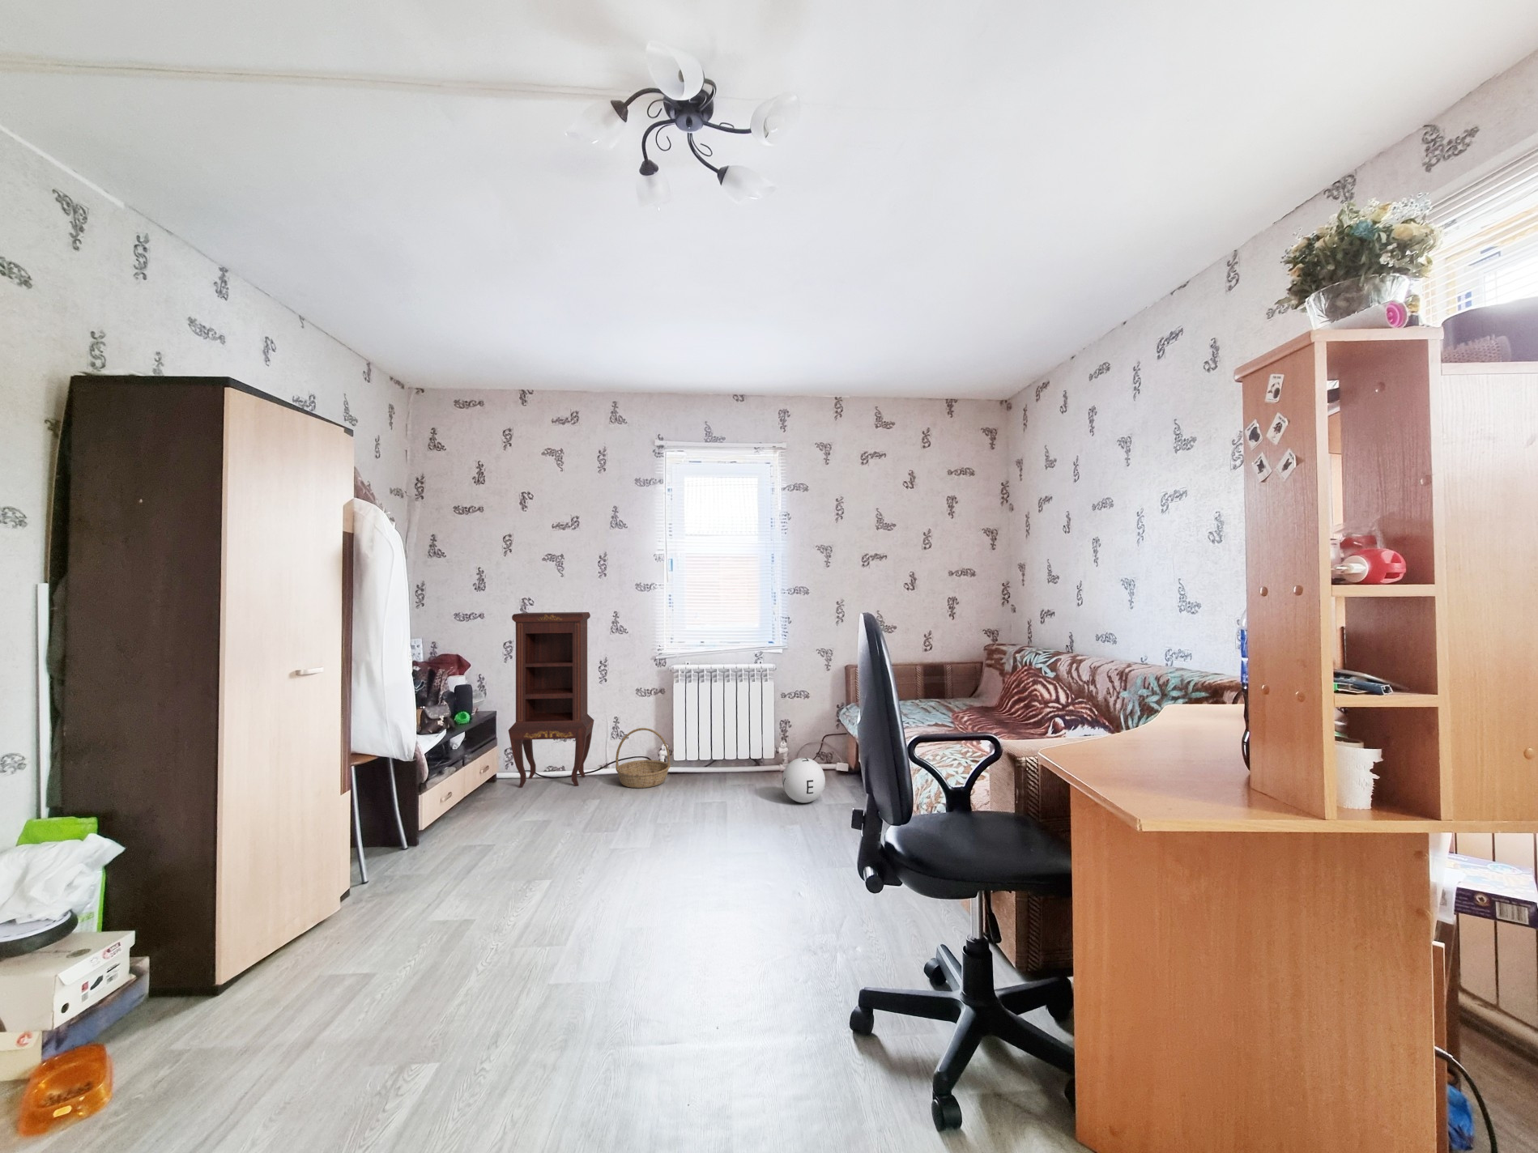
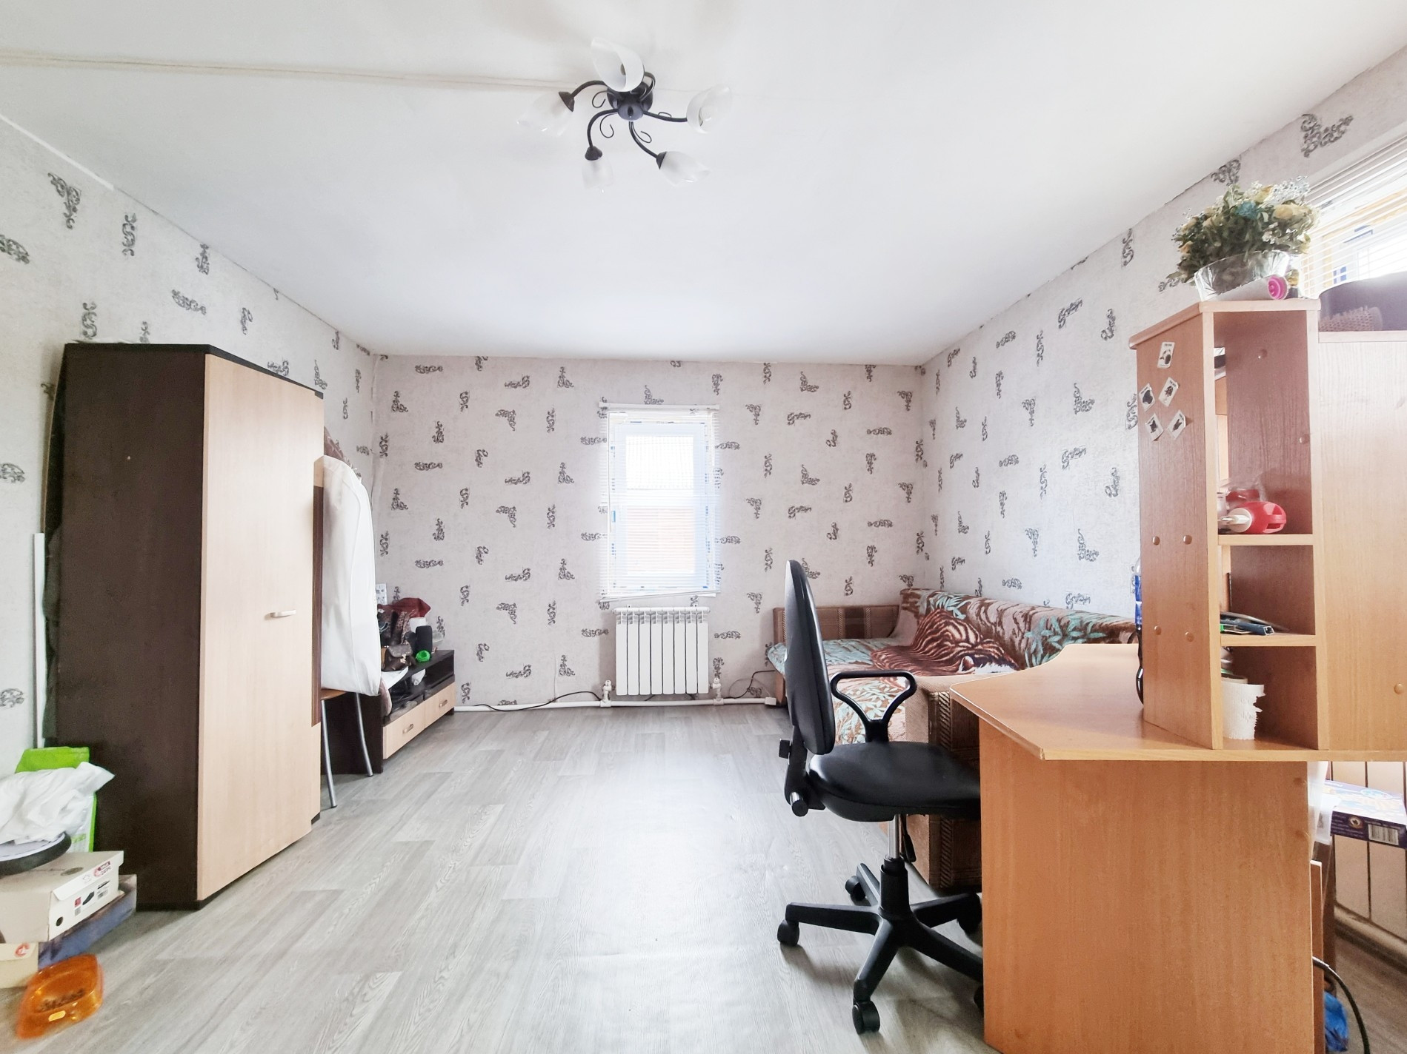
- cabinet [507,612,595,788]
- basket [615,727,671,788]
- ball [781,757,826,803]
